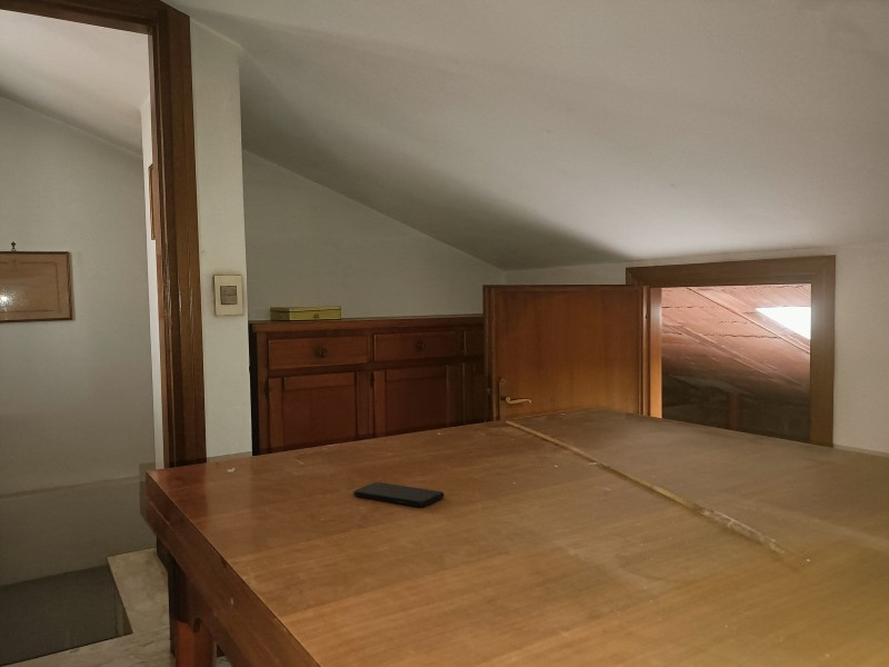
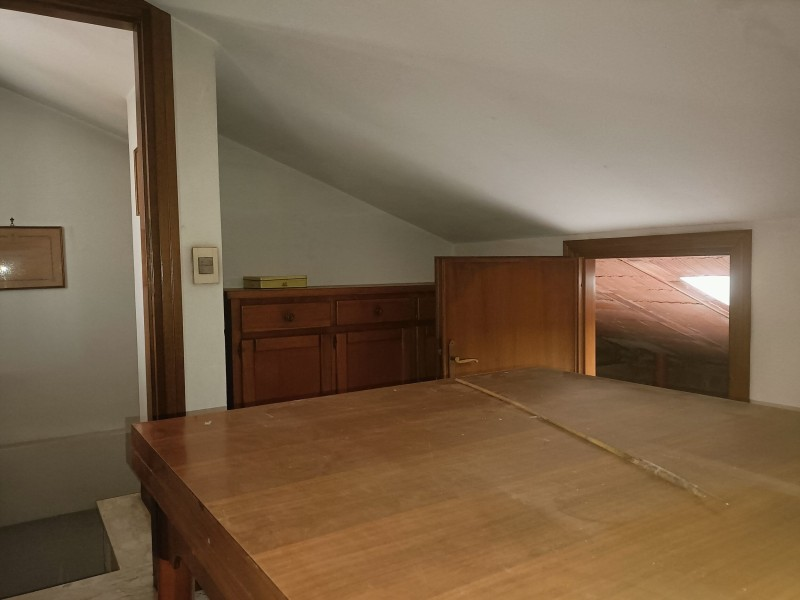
- smartphone [352,481,446,508]
